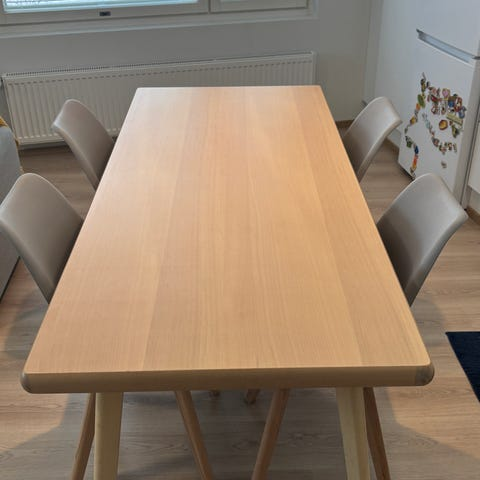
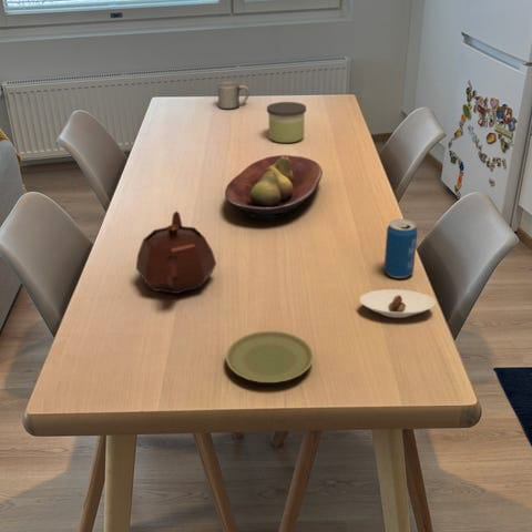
+ fruit bowl [224,154,324,222]
+ saucer [359,288,437,319]
+ beverage can [383,218,419,279]
+ mug [217,81,250,111]
+ plate [225,330,315,383]
+ teapot [135,209,217,295]
+ candle [266,101,307,144]
